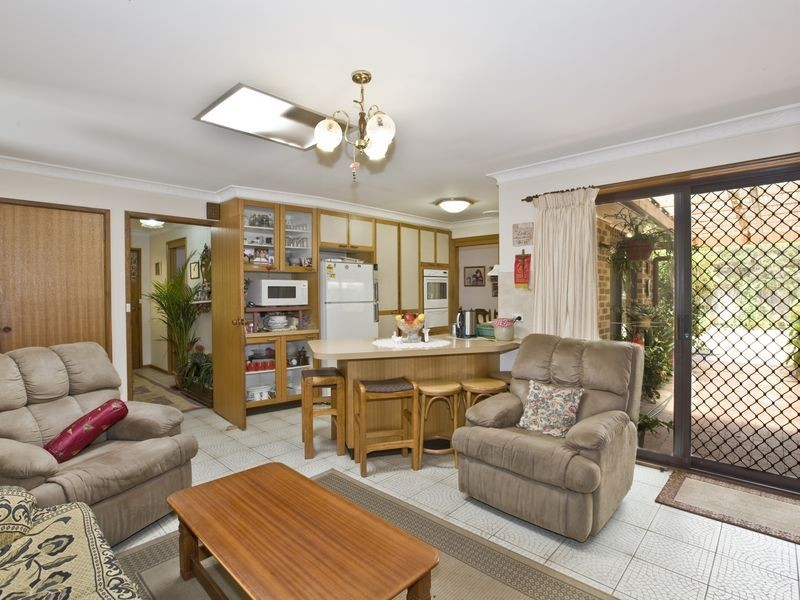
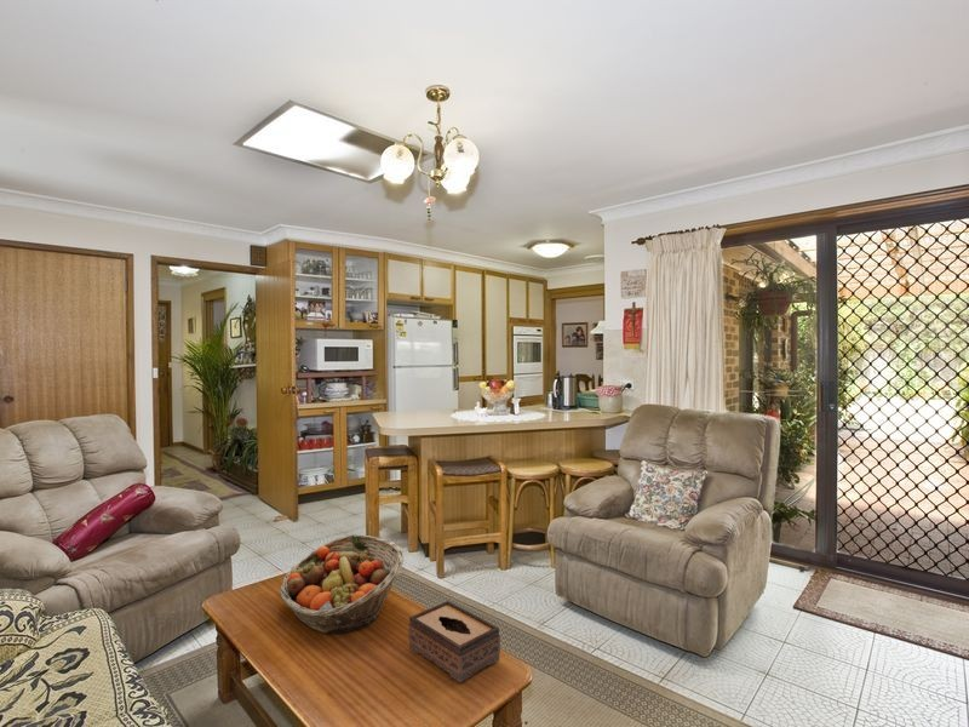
+ tissue box [407,600,501,683]
+ fruit basket [279,533,405,635]
